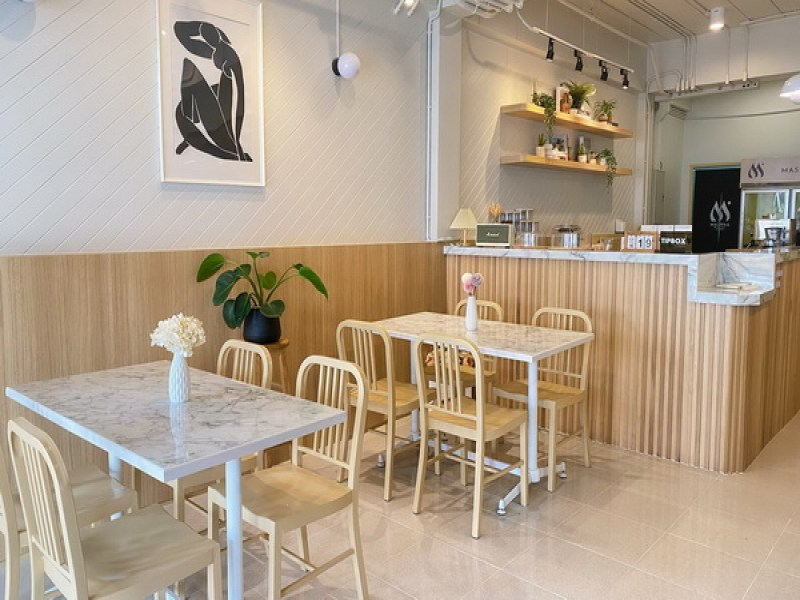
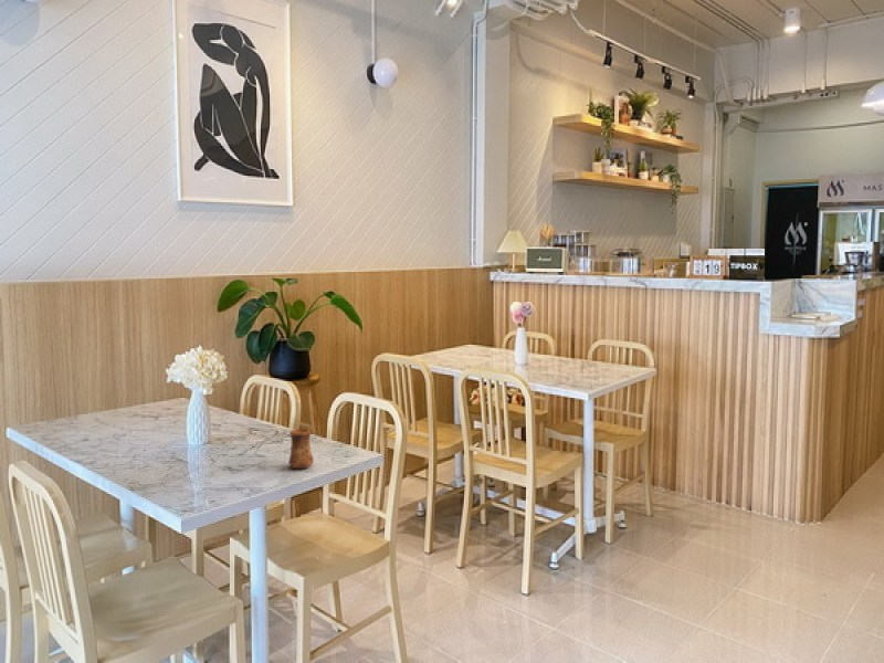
+ cup [287,428,315,470]
